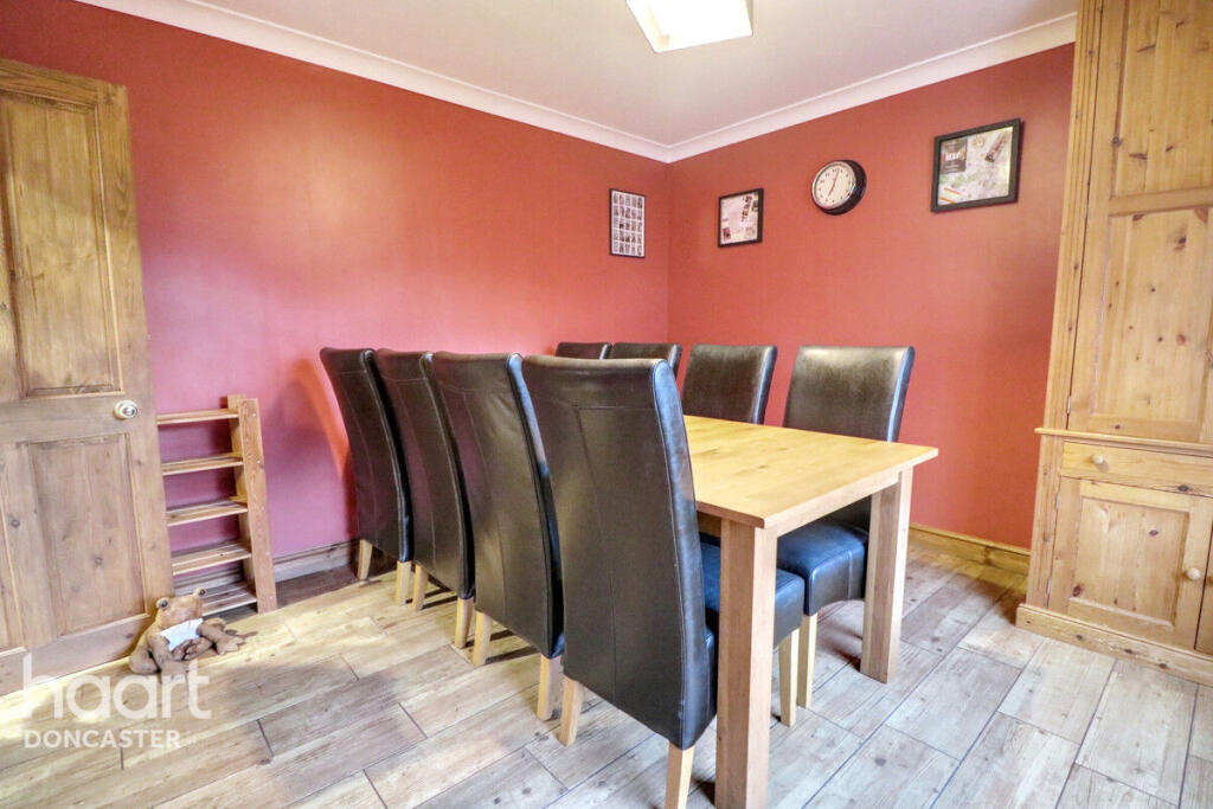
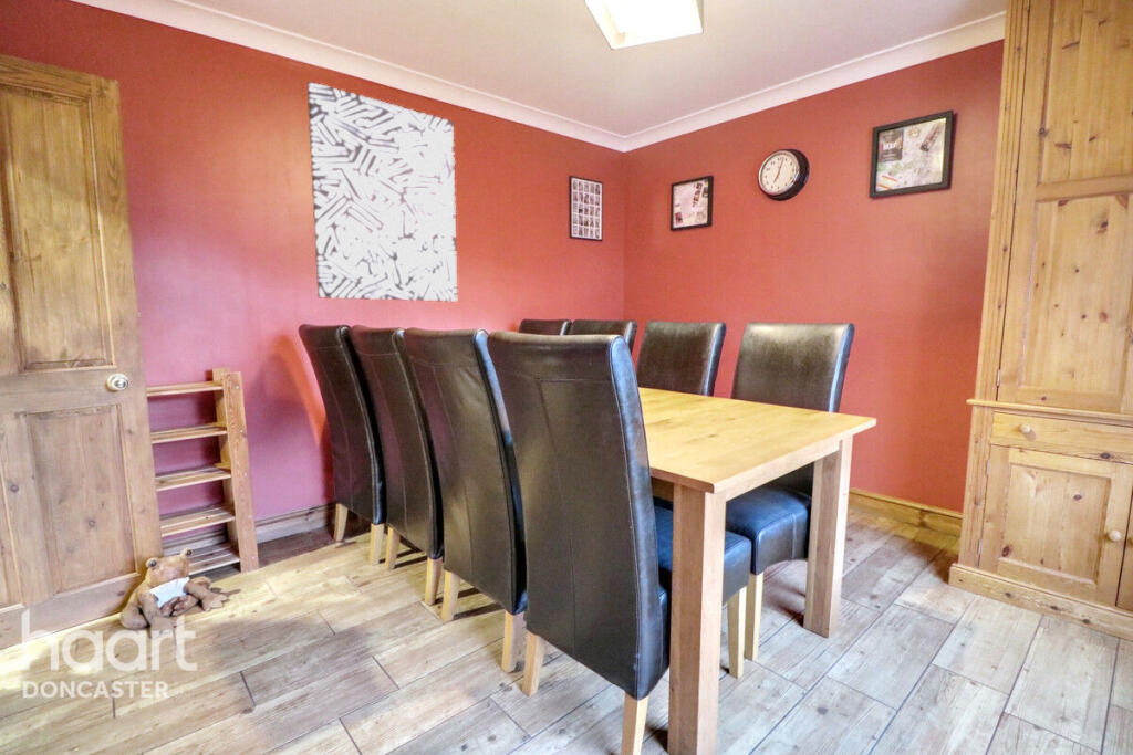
+ wall art [306,81,458,303]
